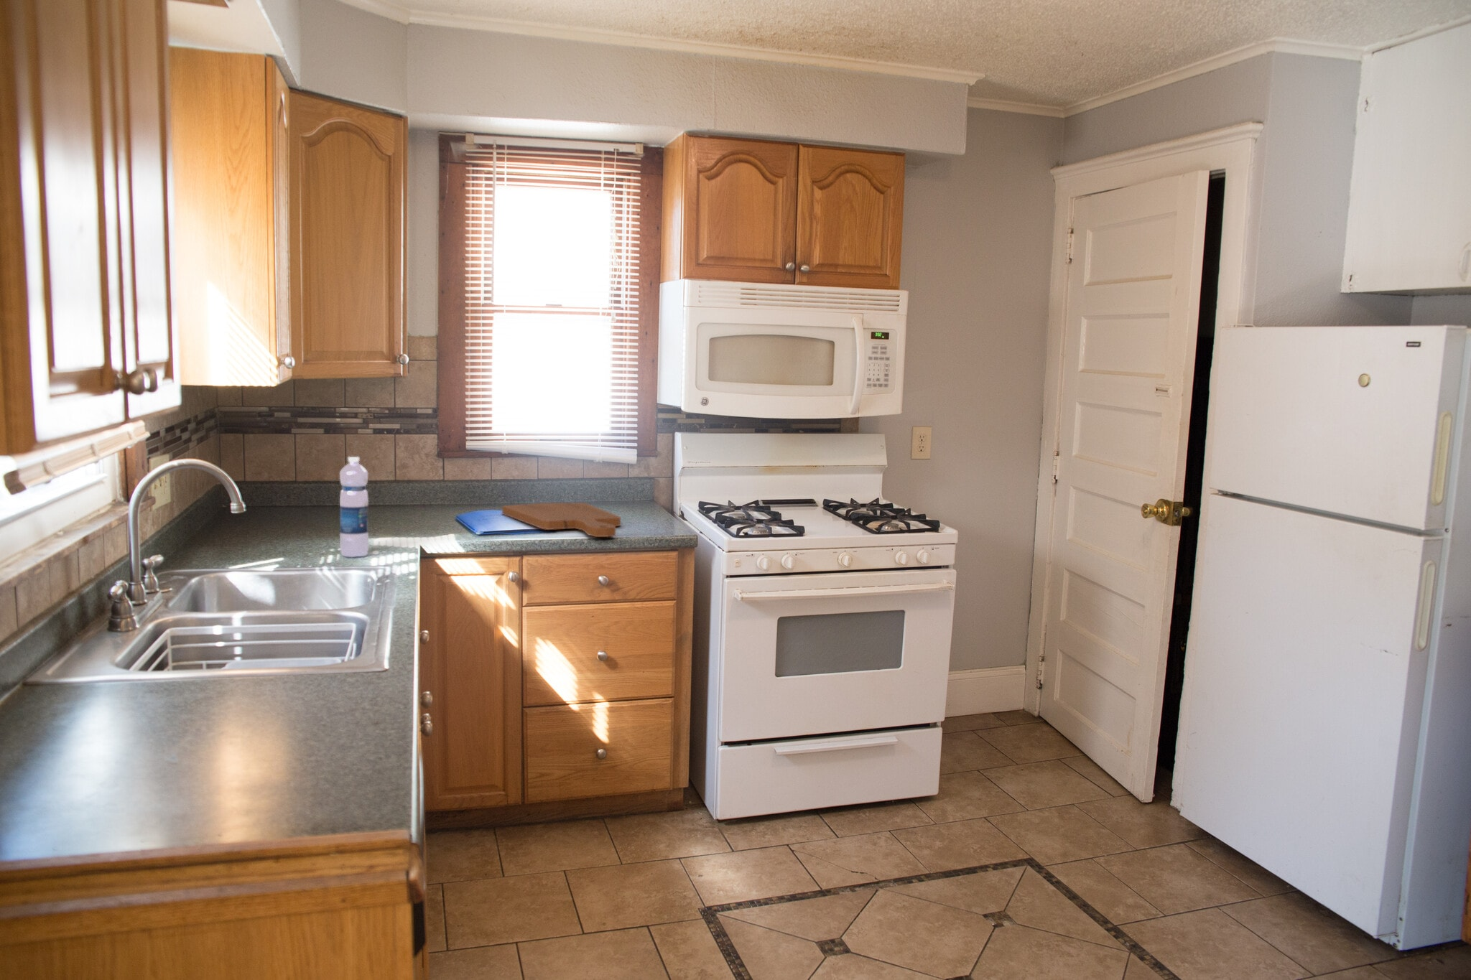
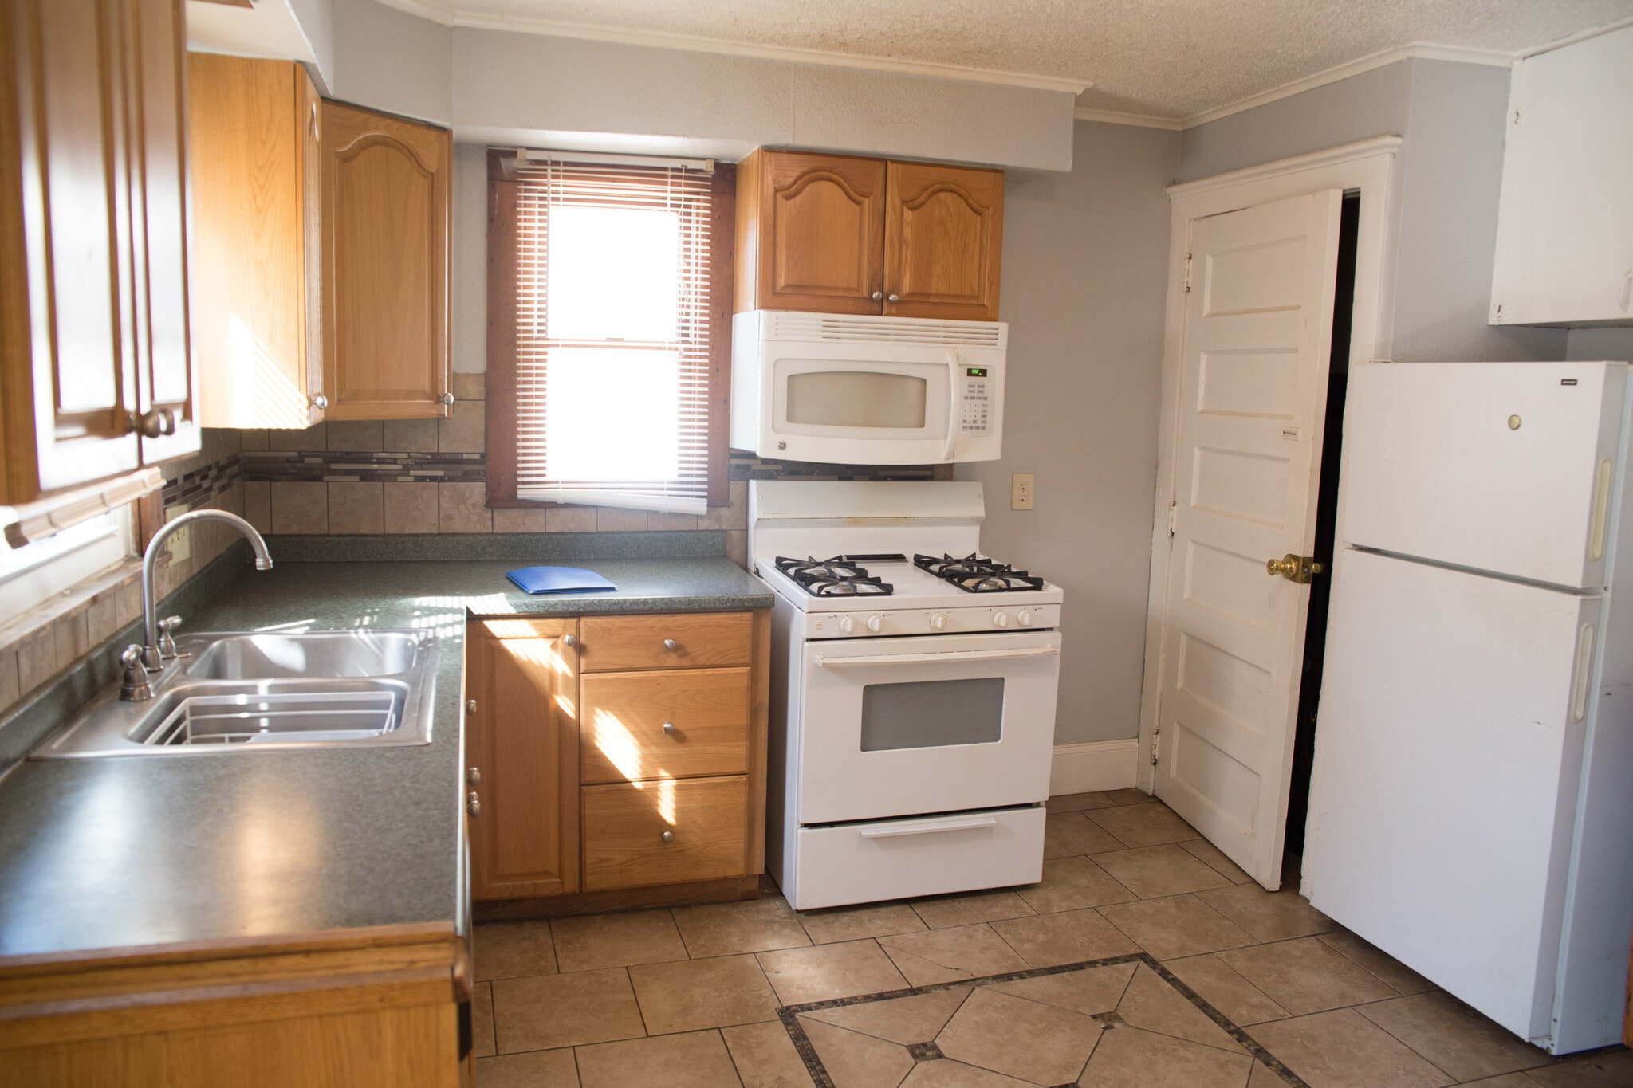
- water bottle [339,456,370,558]
- cutting board [501,502,621,538]
